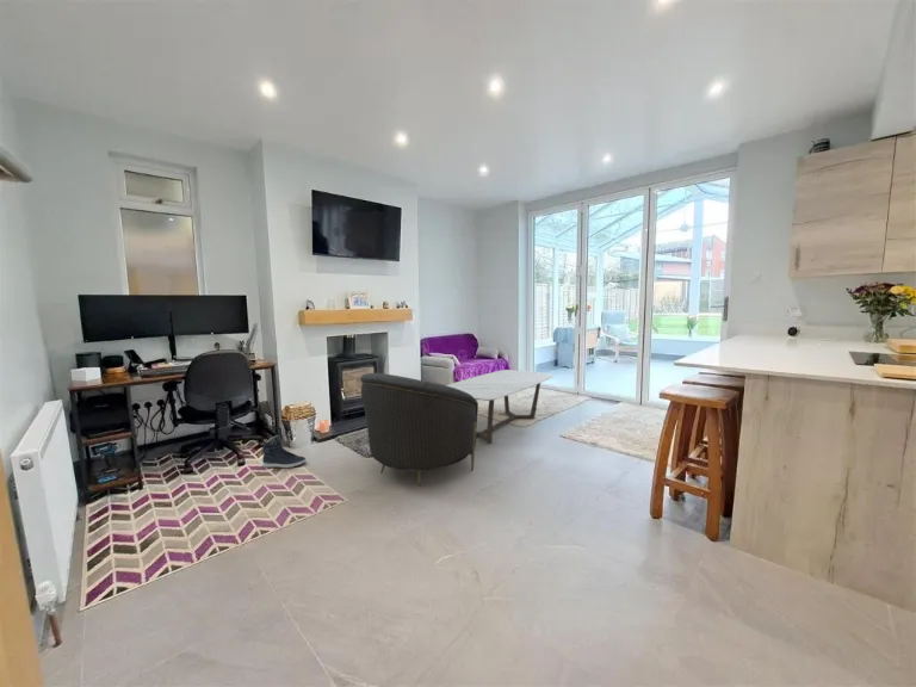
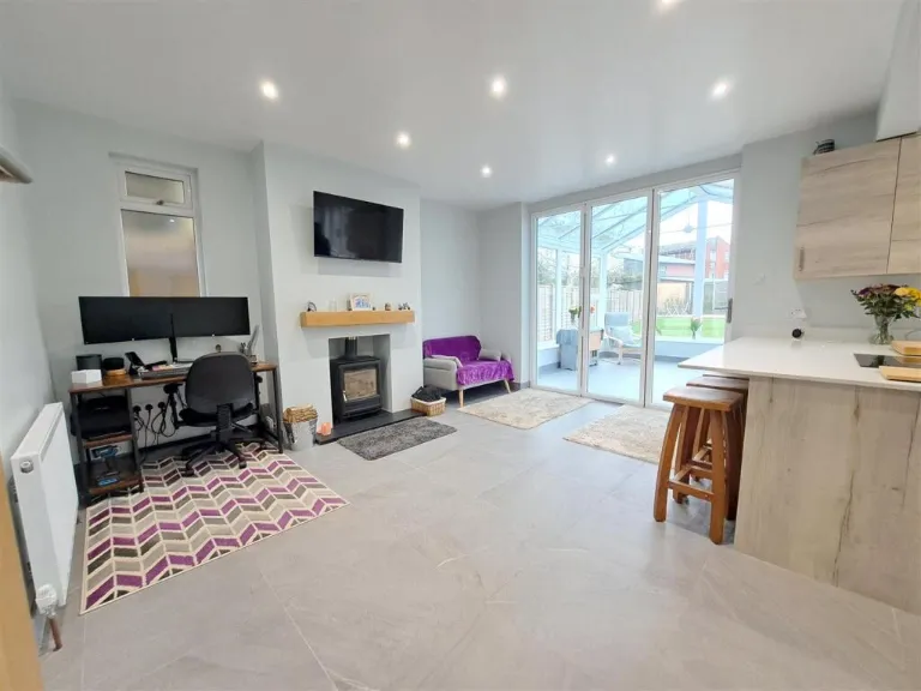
- sneaker [261,434,308,469]
- armchair [359,372,479,488]
- coffee table [446,369,555,445]
